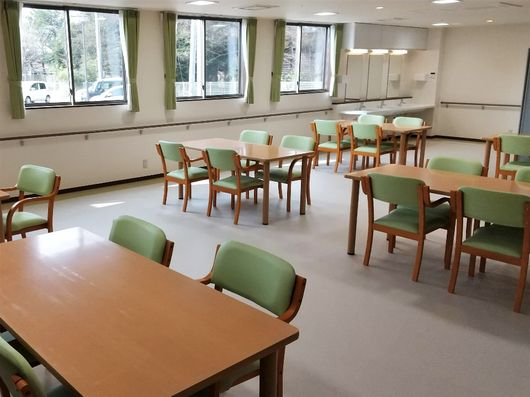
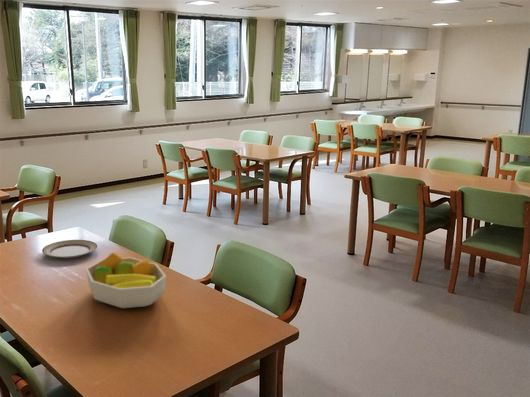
+ plate [41,239,98,259]
+ fruit bowl [85,252,167,309]
